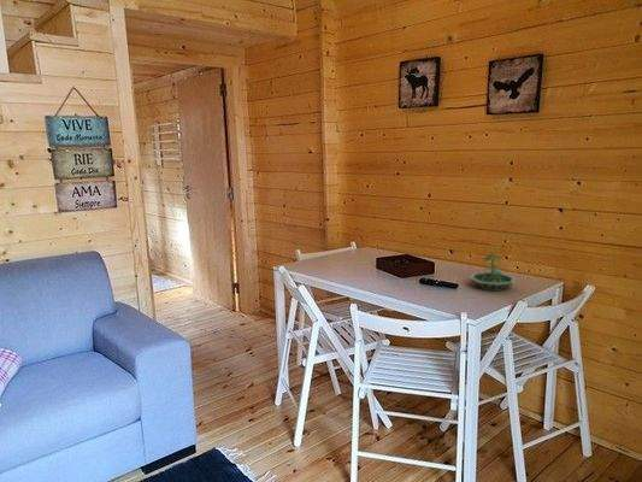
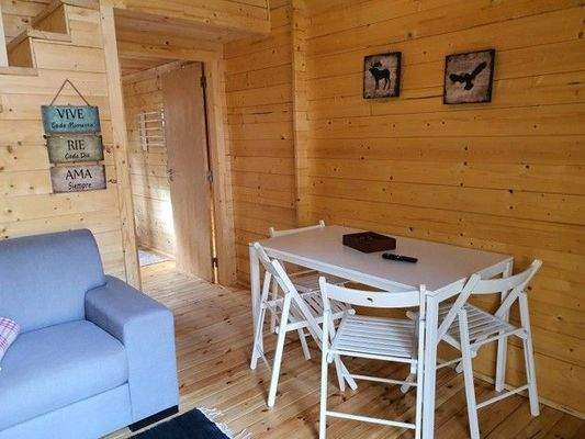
- terrarium [467,245,517,293]
